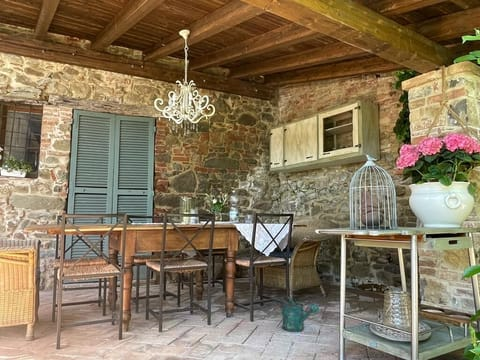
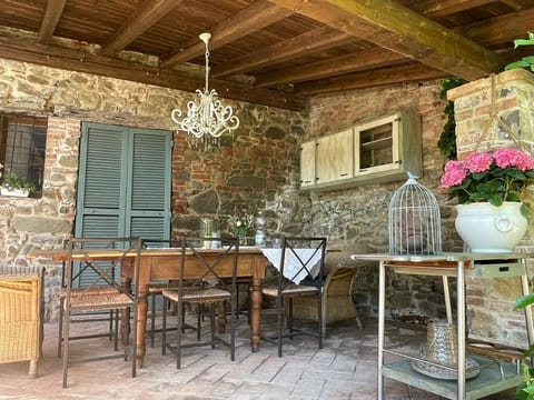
- watering can [279,295,320,333]
